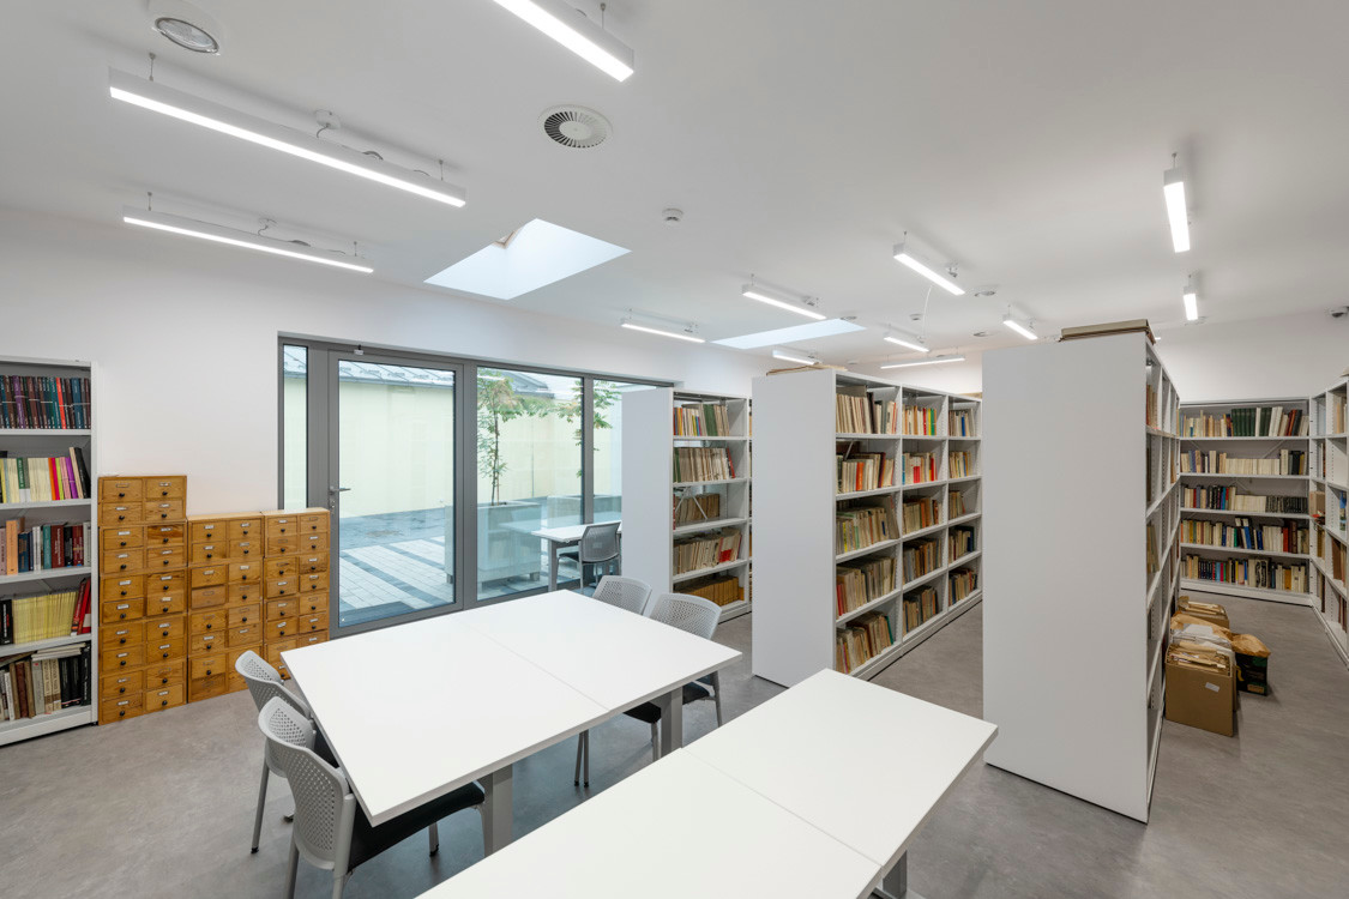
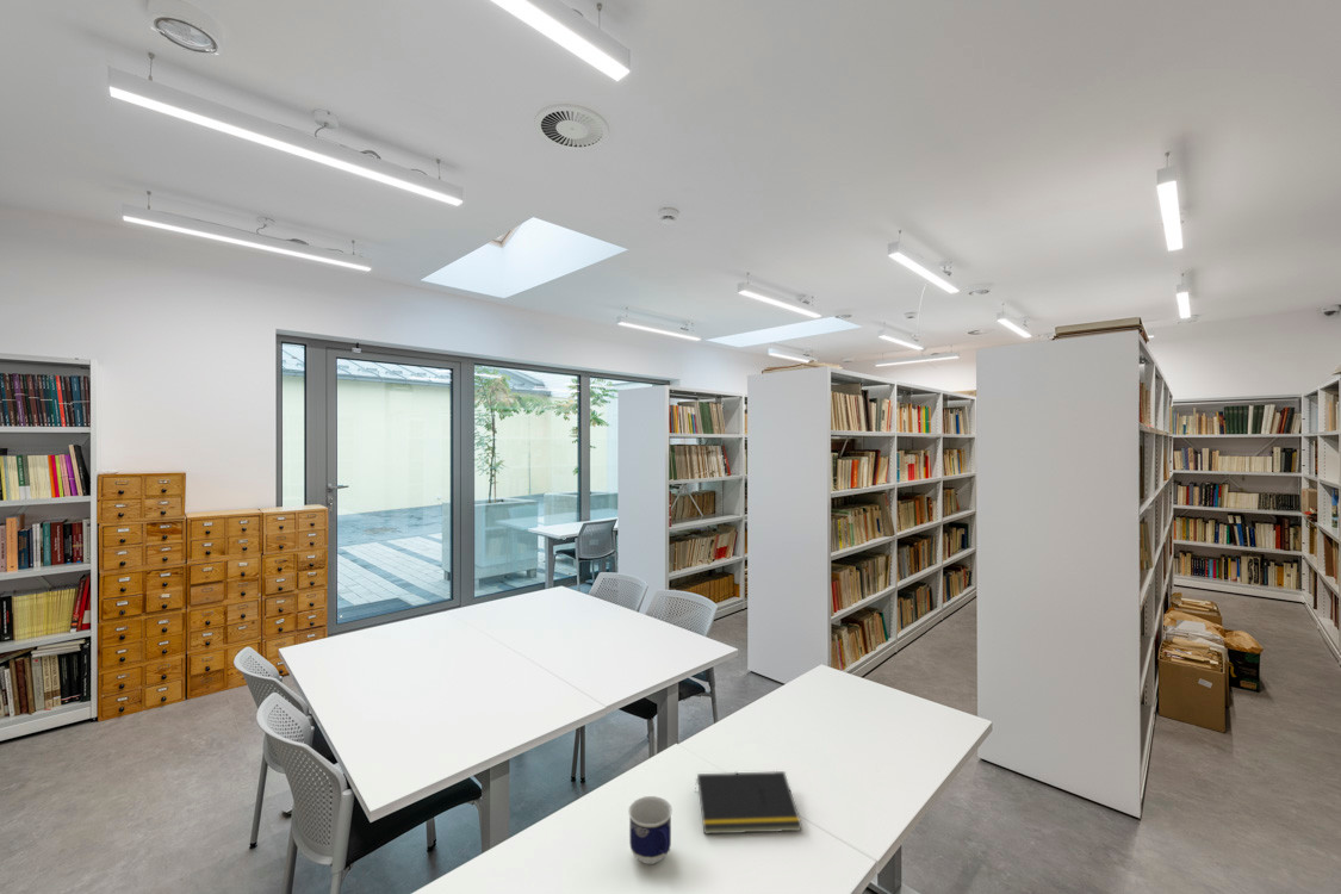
+ notepad [694,770,803,836]
+ cup [627,795,673,865]
